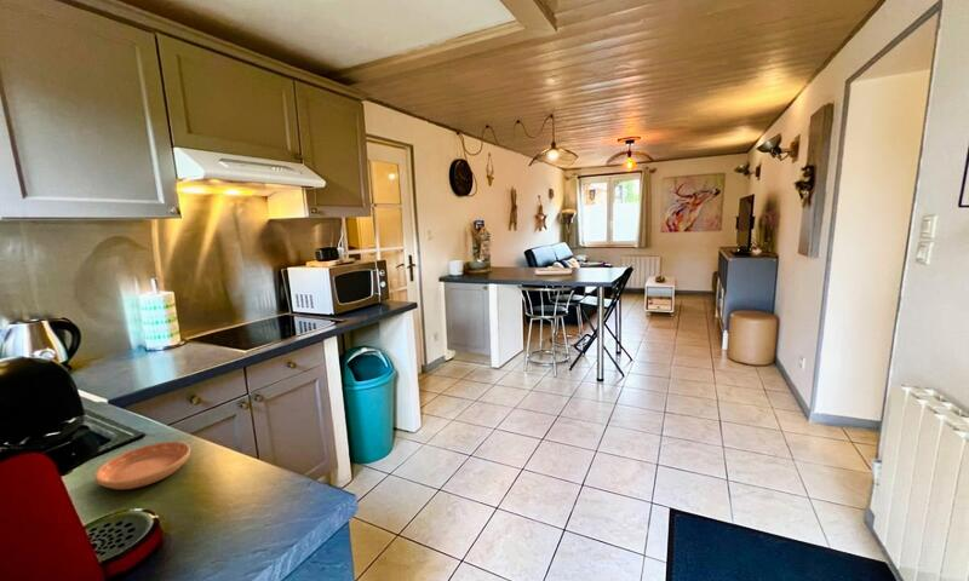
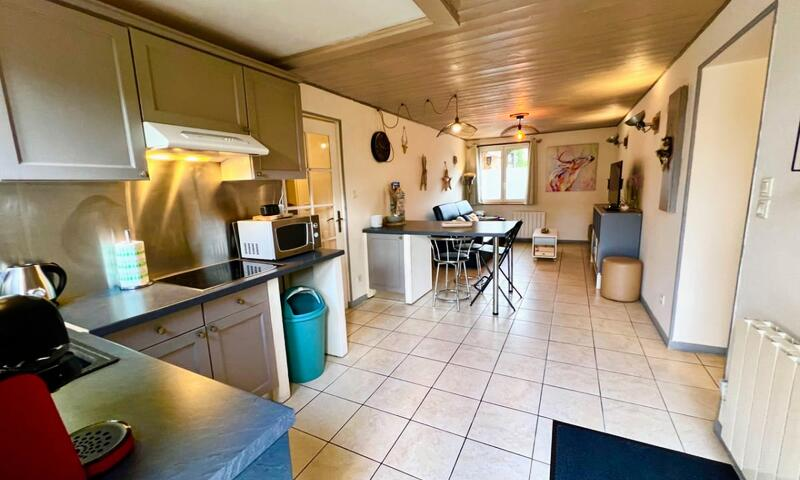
- saucer [93,441,191,490]
